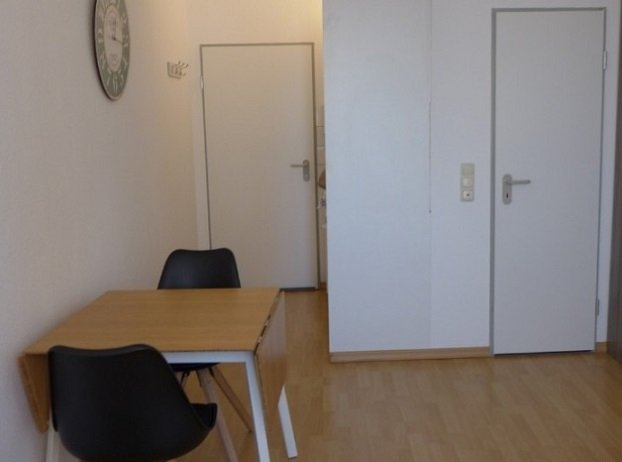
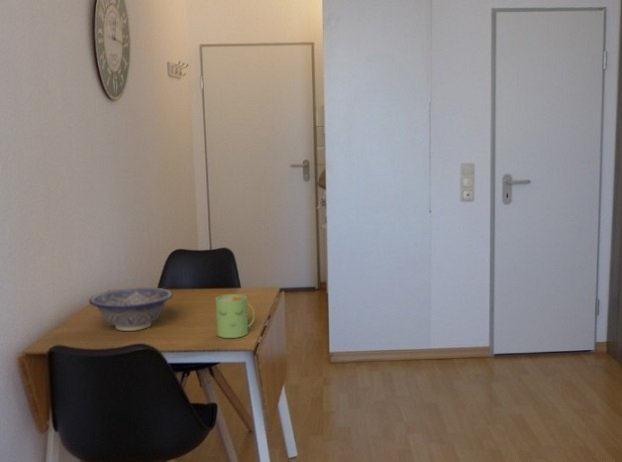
+ mug [215,293,256,339]
+ decorative bowl [88,286,174,332]
